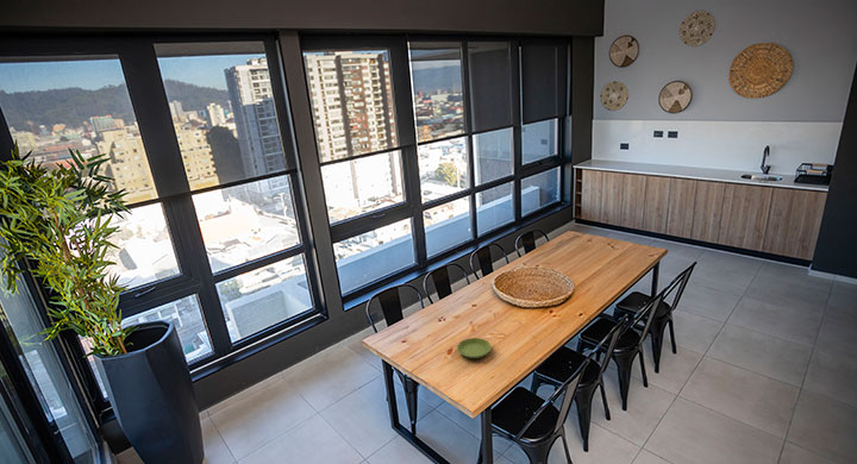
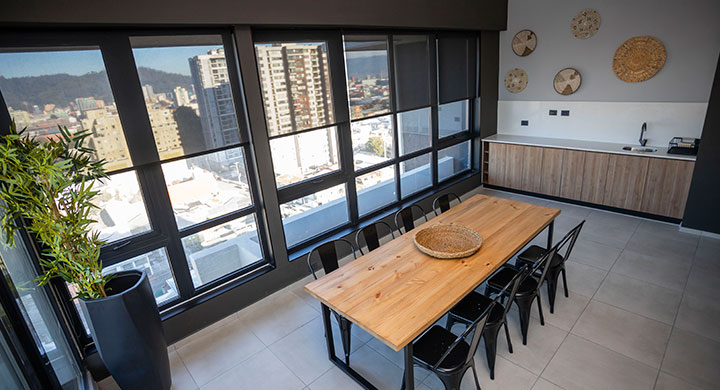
- saucer [456,337,493,359]
